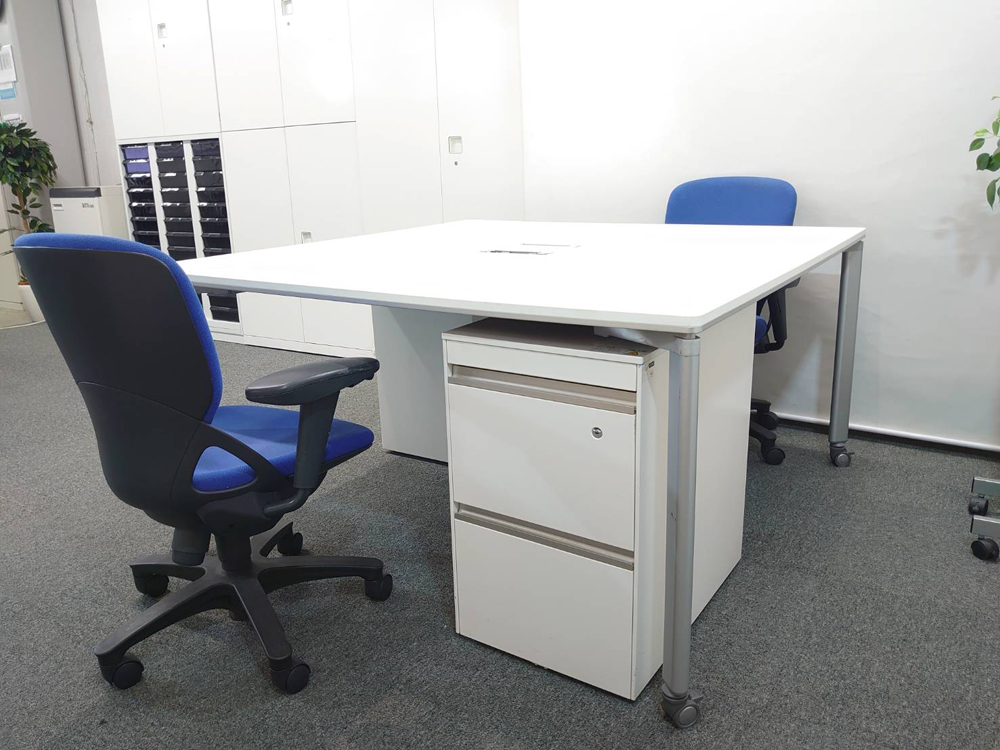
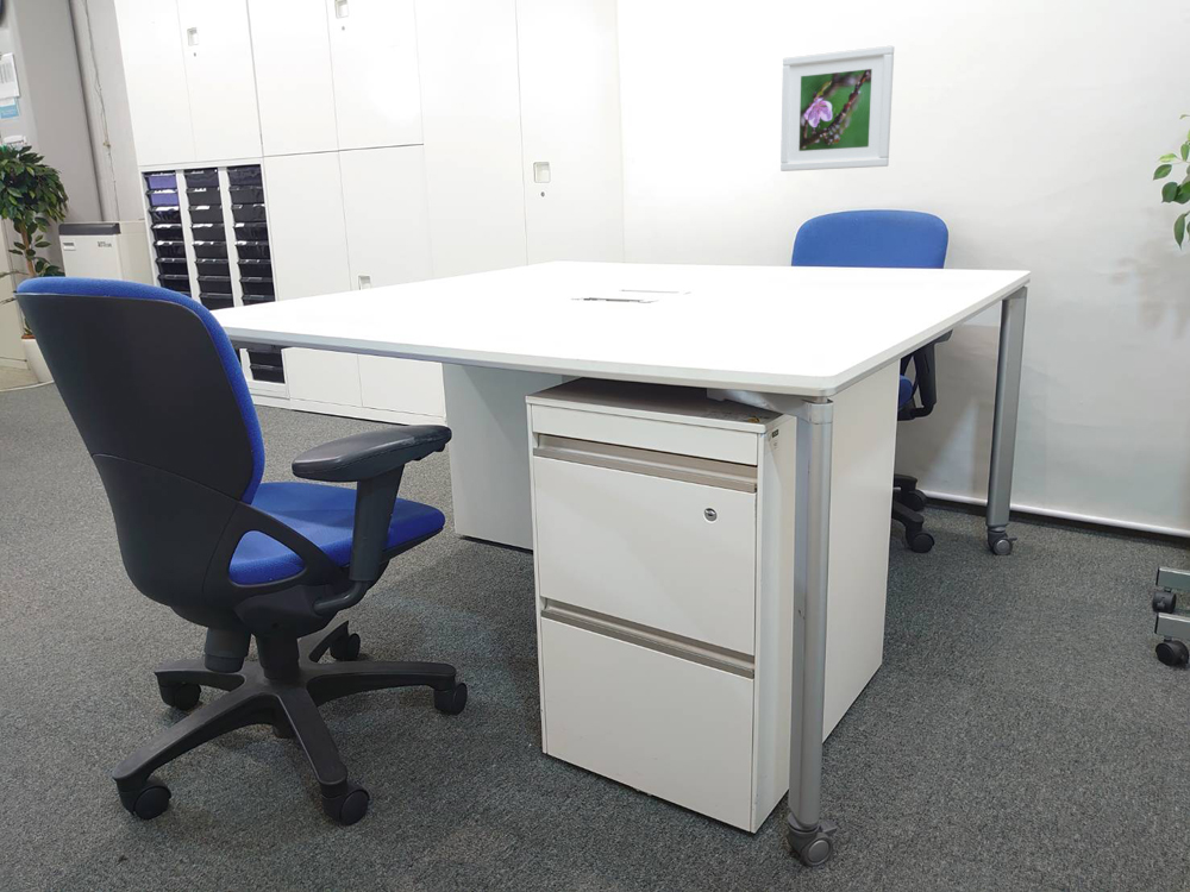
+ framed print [779,44,895,172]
